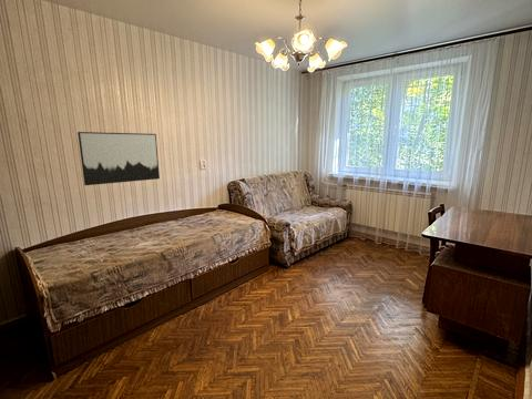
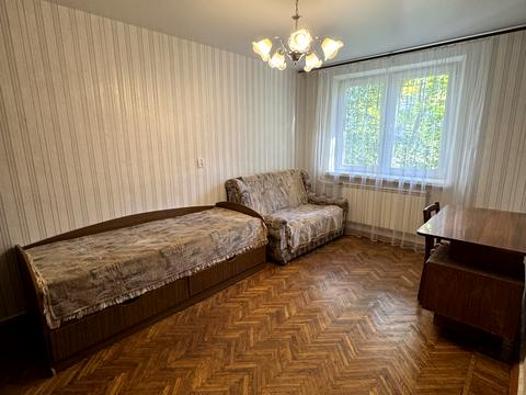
- wall art [76,131,161,186]
